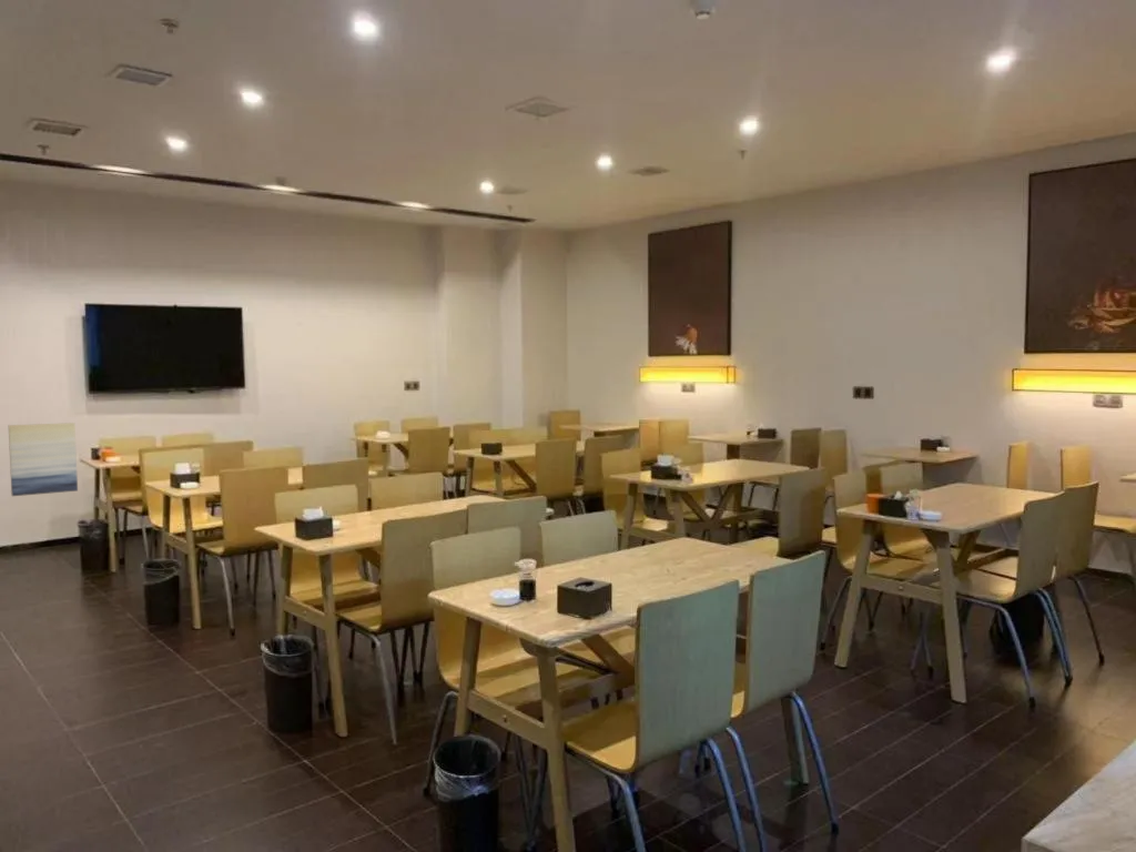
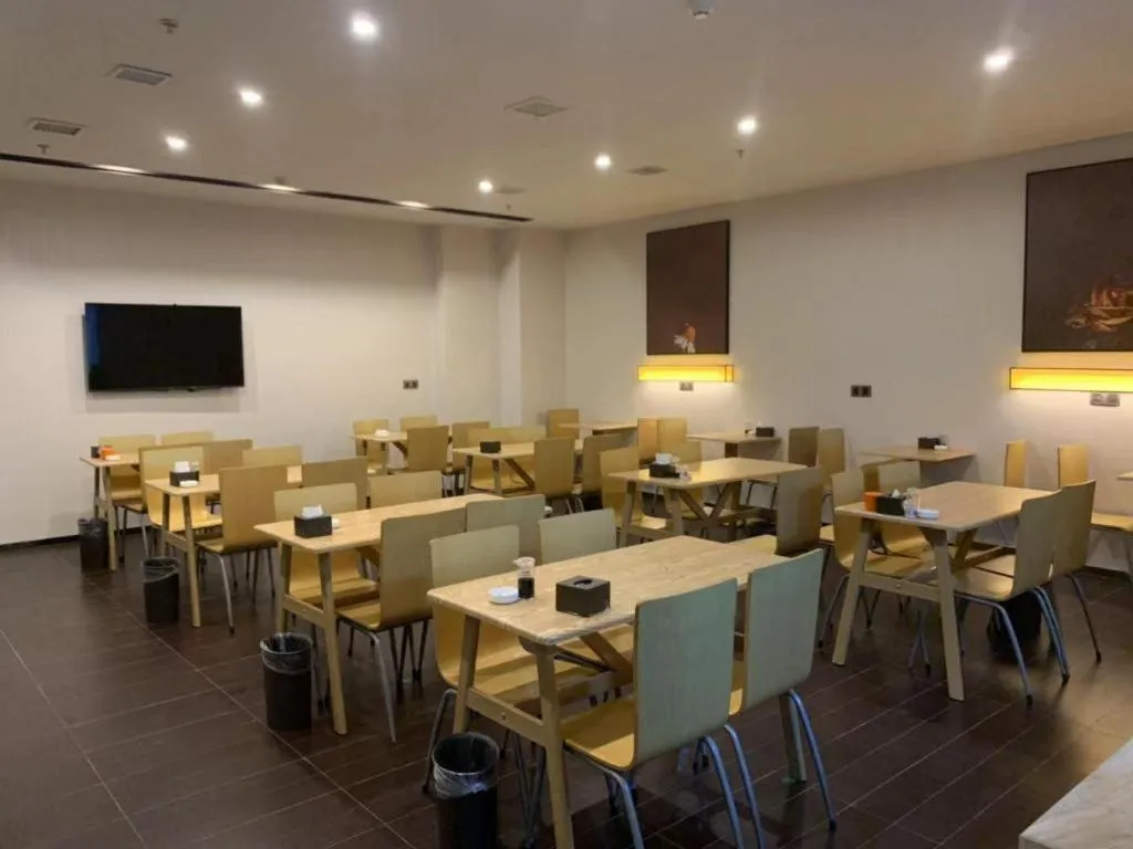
- wall art [8,422,79,497]
